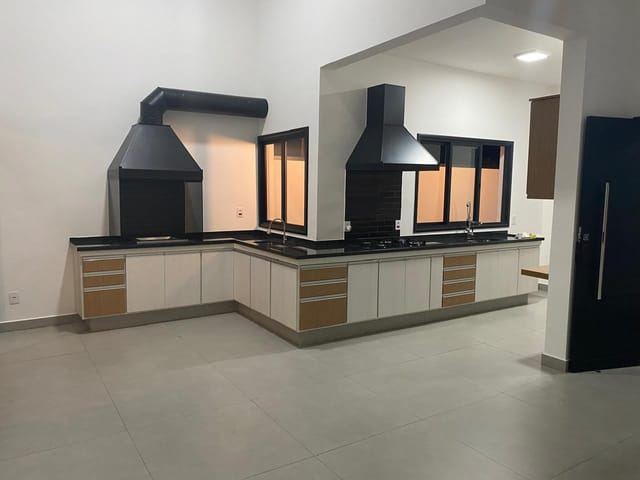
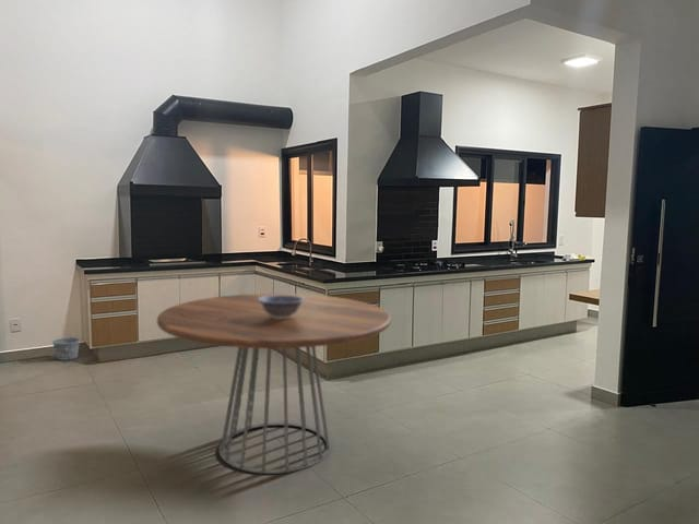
+ dining table [156,293,392,475]
+ decorative bowl [258,295,305,319]
+ bucket [51,326,81,361]
